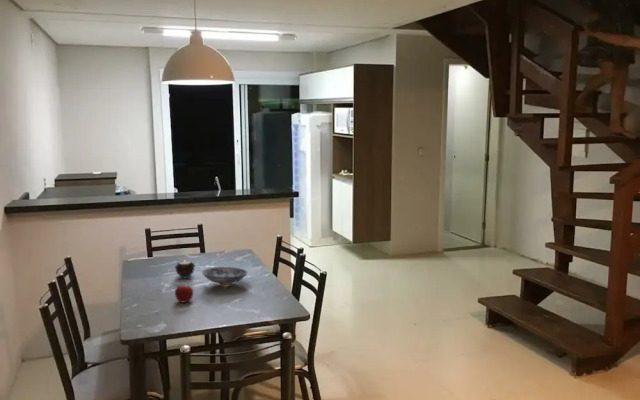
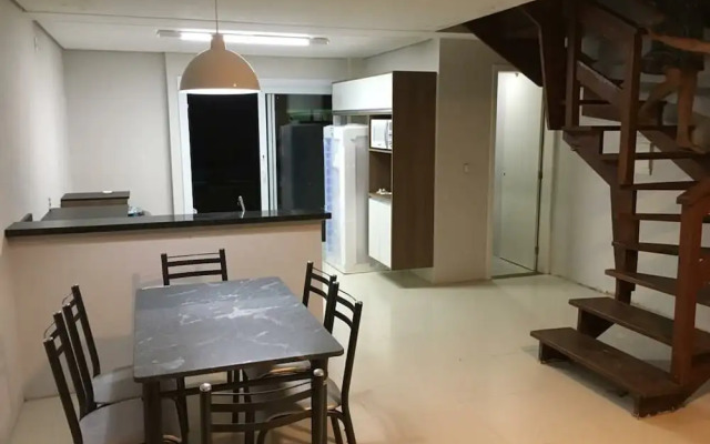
- candle [174,259,196,279]
- bowl [201,266,249,288]
- fruit [174,283,194,303]
